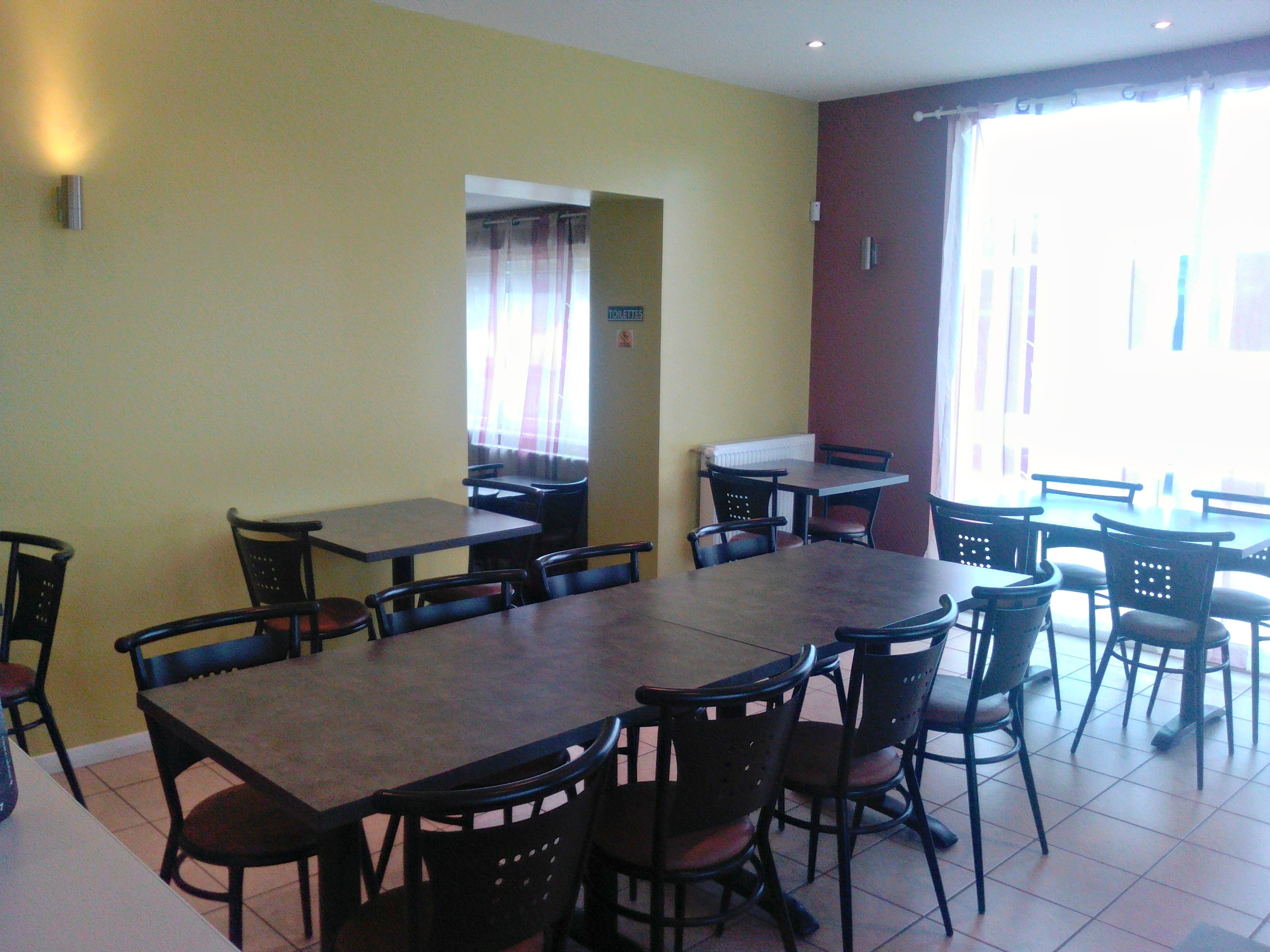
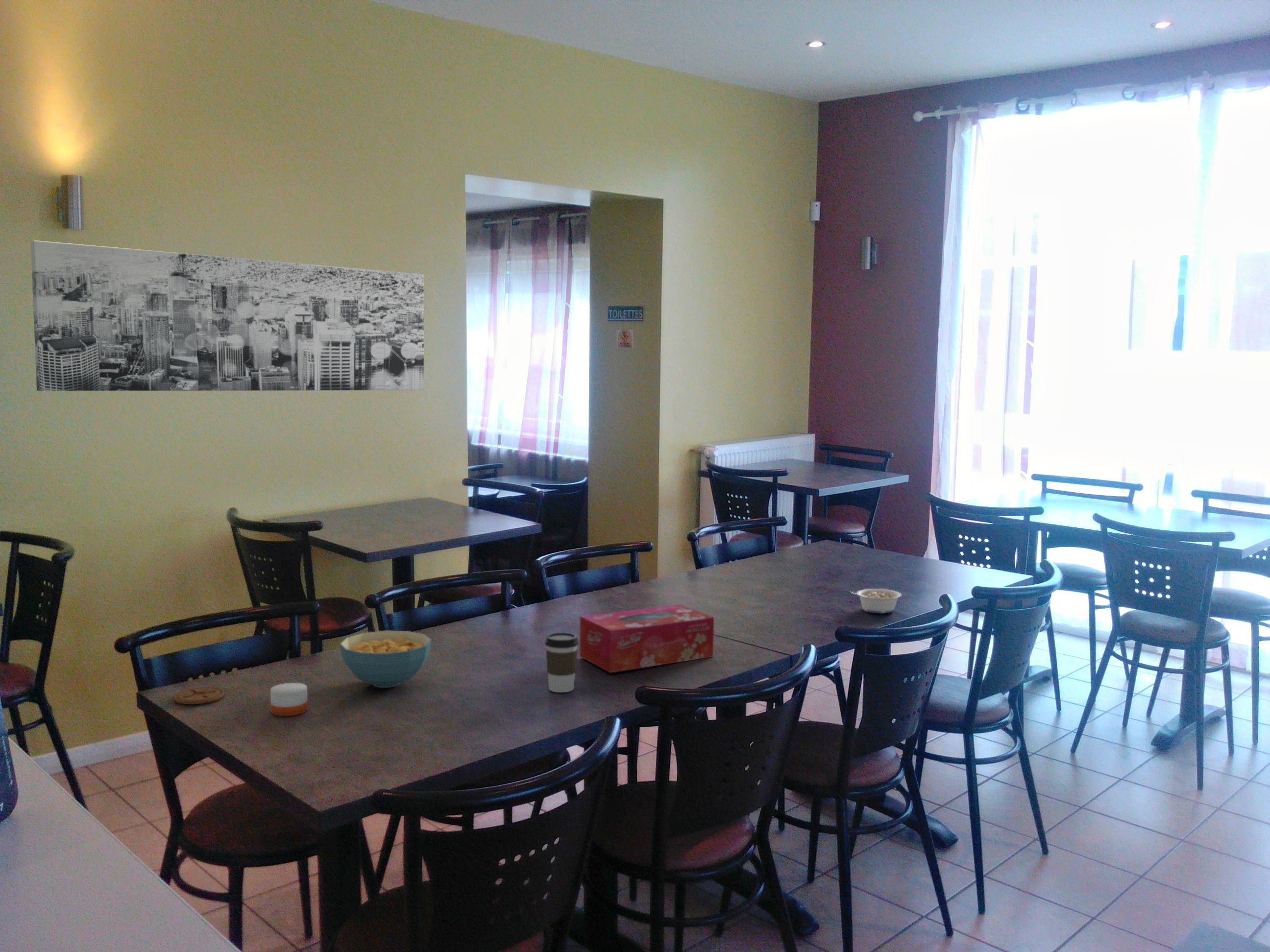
+ wall art [30,240,424,392]
+ coaster [173,687,225,705]
+ legume [849,588,902,614]
+ candle [270,677,308,716]
+ tissue box [579,604,714,673]
+ cereal bowl [339,630,432,688]
+ coffee cup [544,632,579,693]
